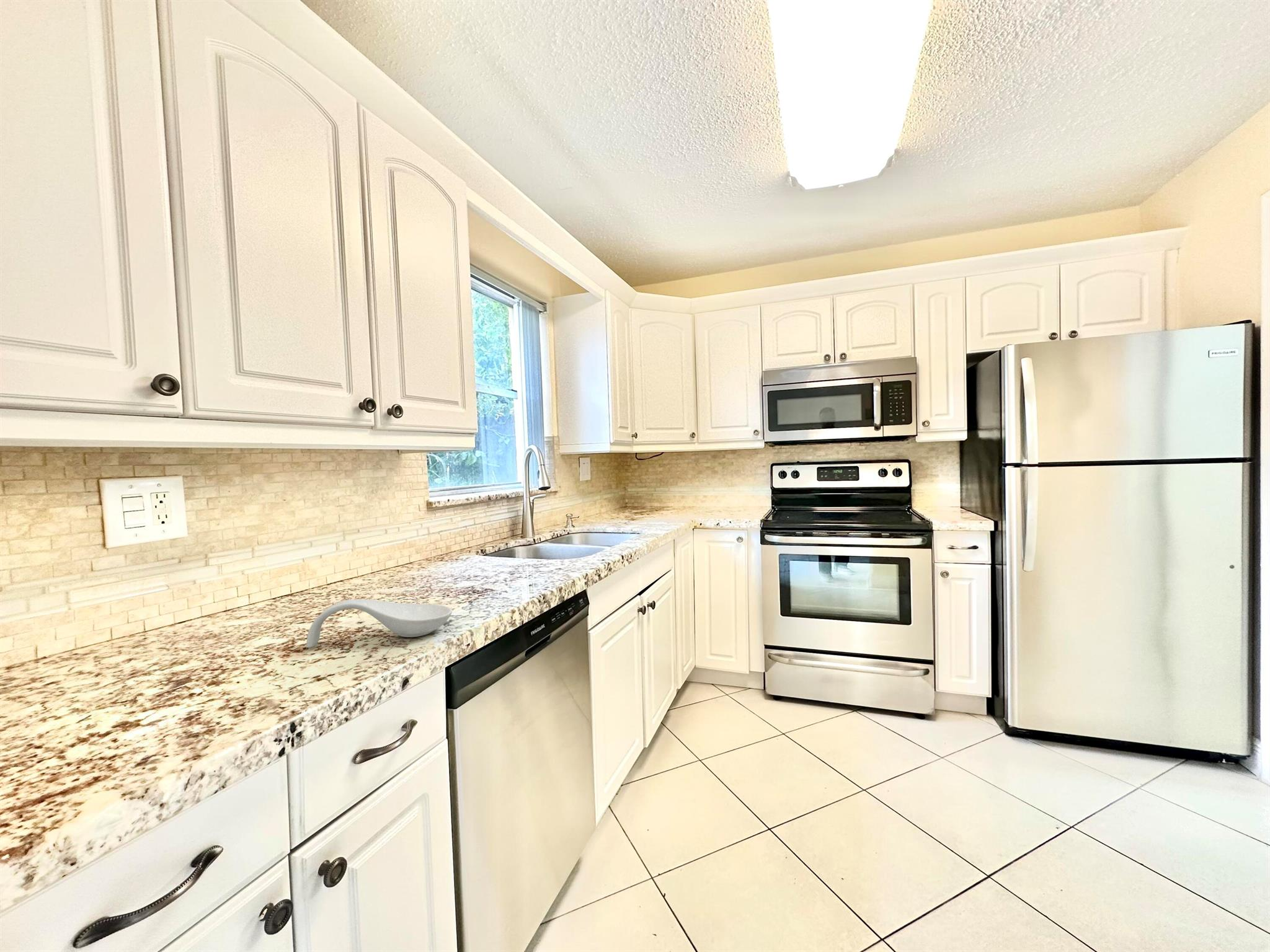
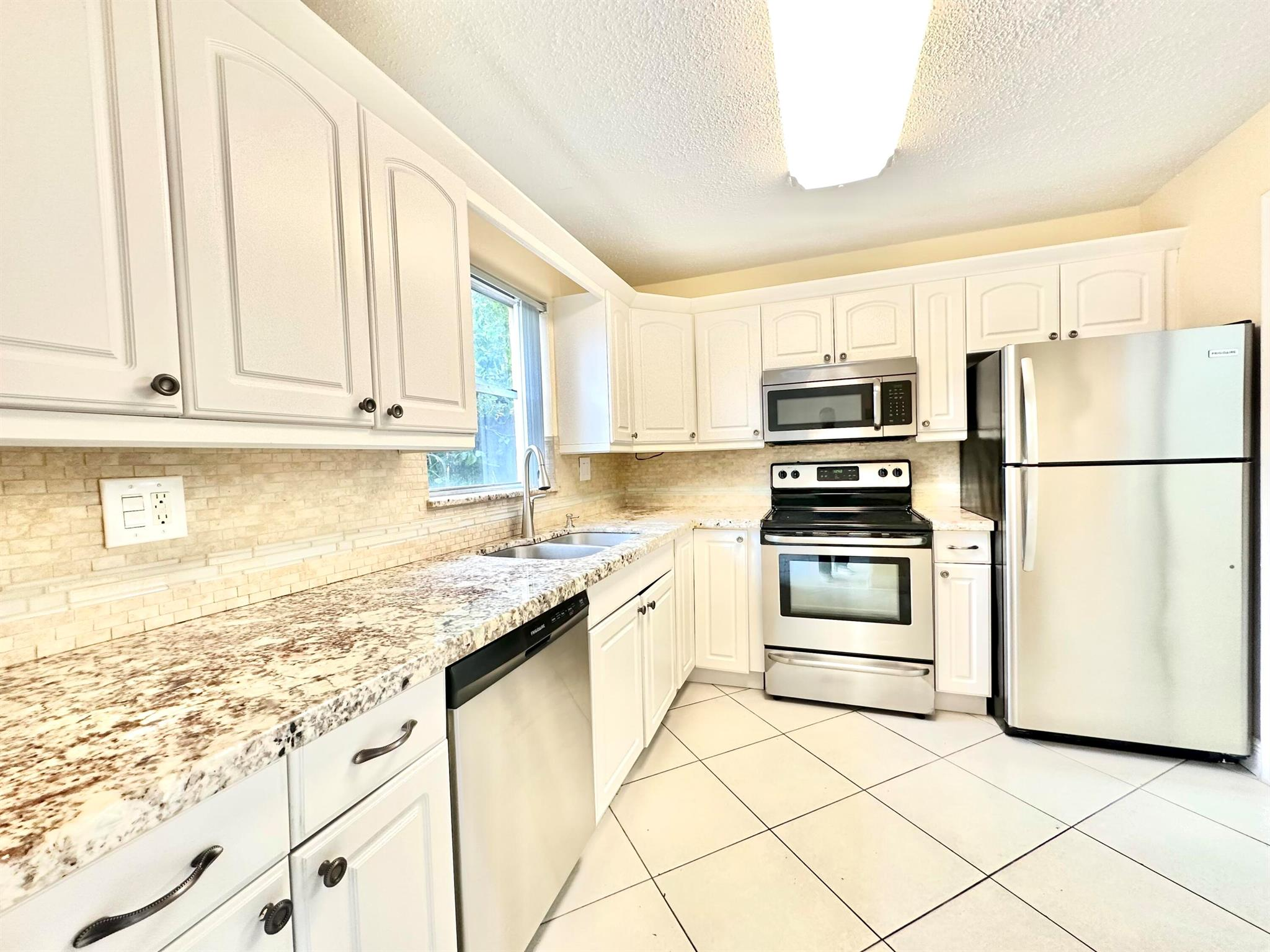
- spoon rest [306,599,453,648]
